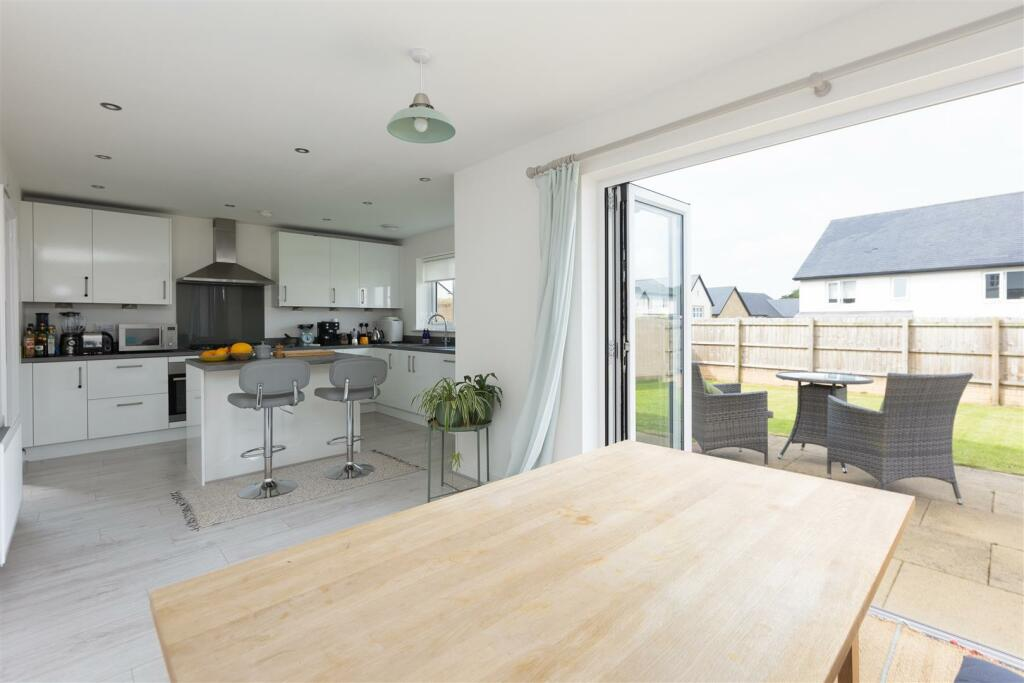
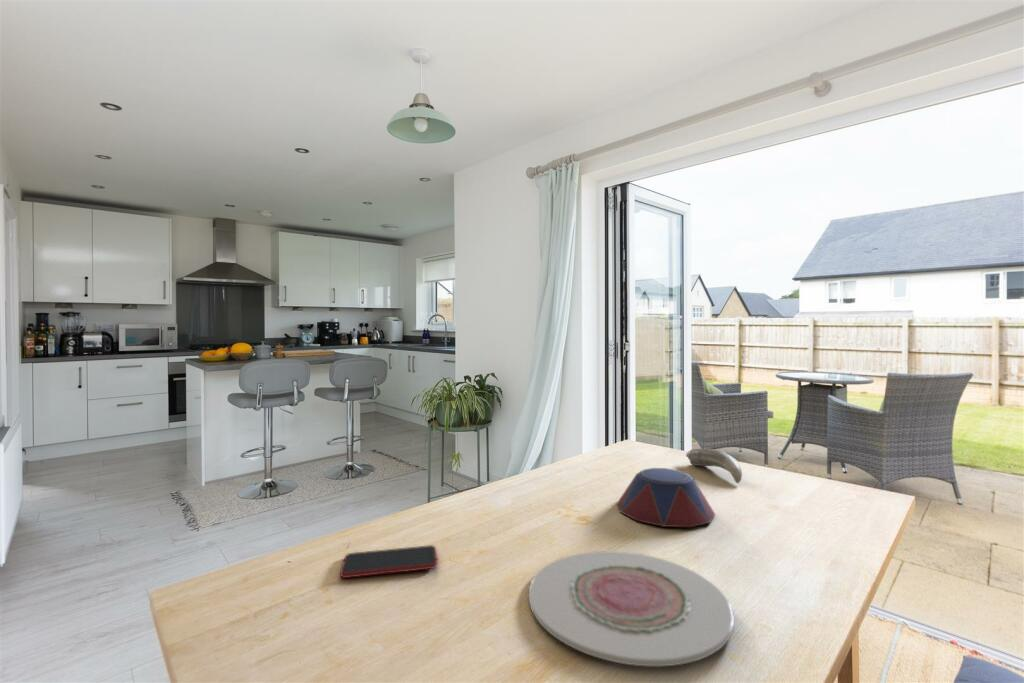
+ bowl [616,467,716,528]
+ plate [528,550,735,668]
+ smartphone [339,544,439,579]
+ animal claw [685,448,743,484]
